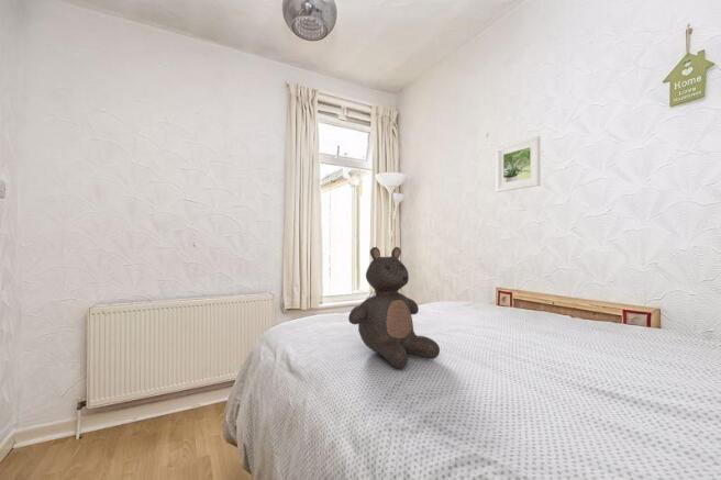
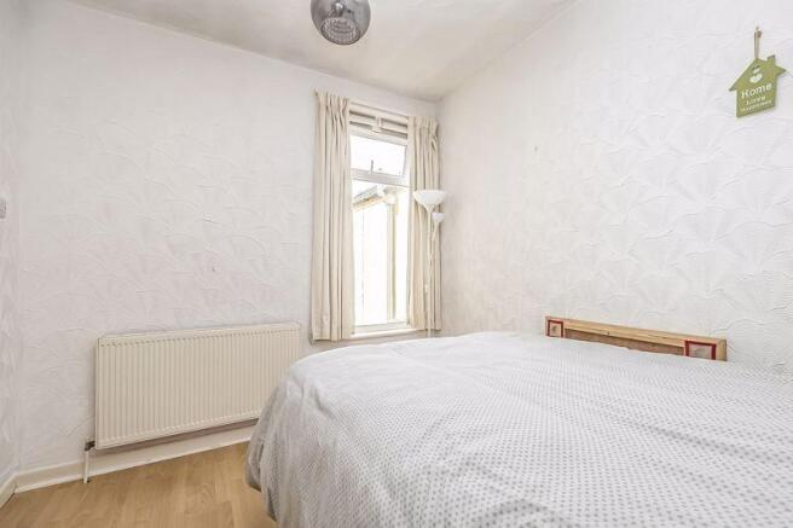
- teddy bear [347,246,441,369]
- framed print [496,135,542,193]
